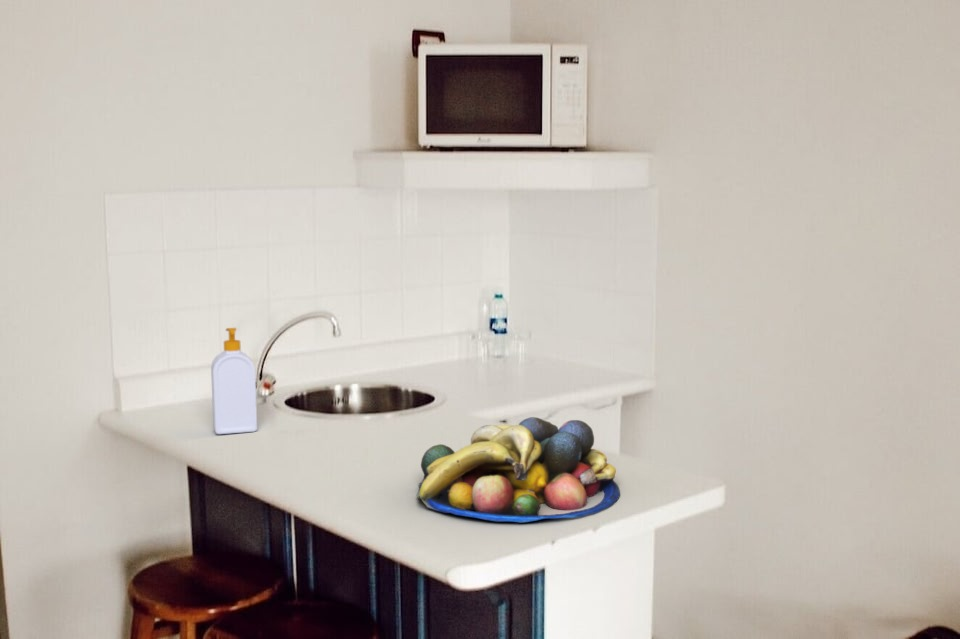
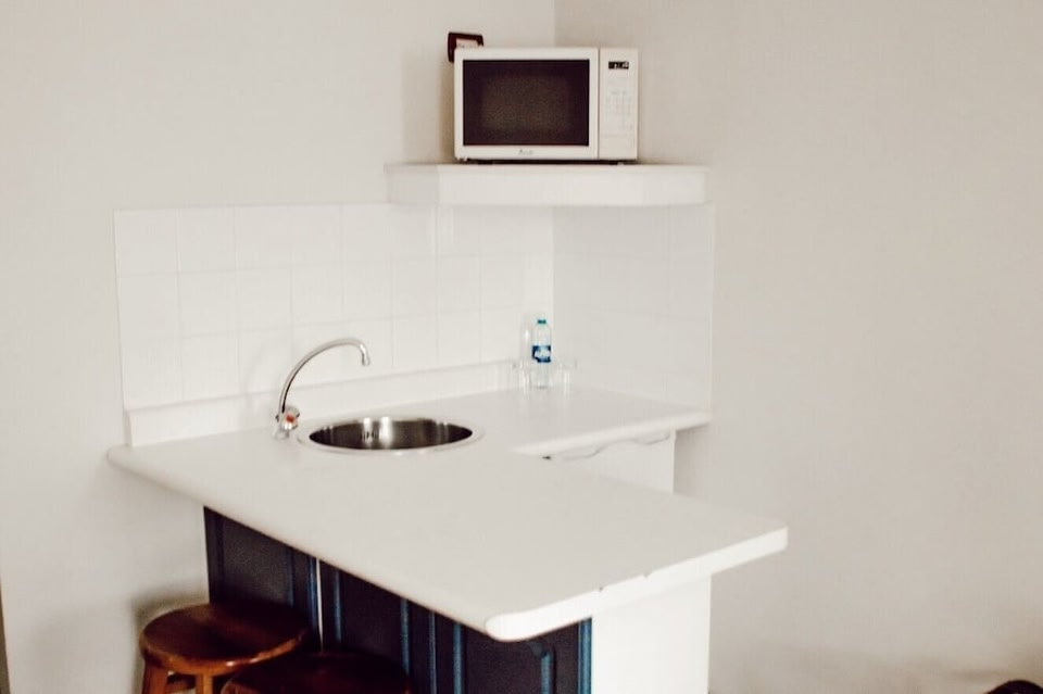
- soap bottle [210,327,258,435]
- fruit bowl [415,416,621,523]
